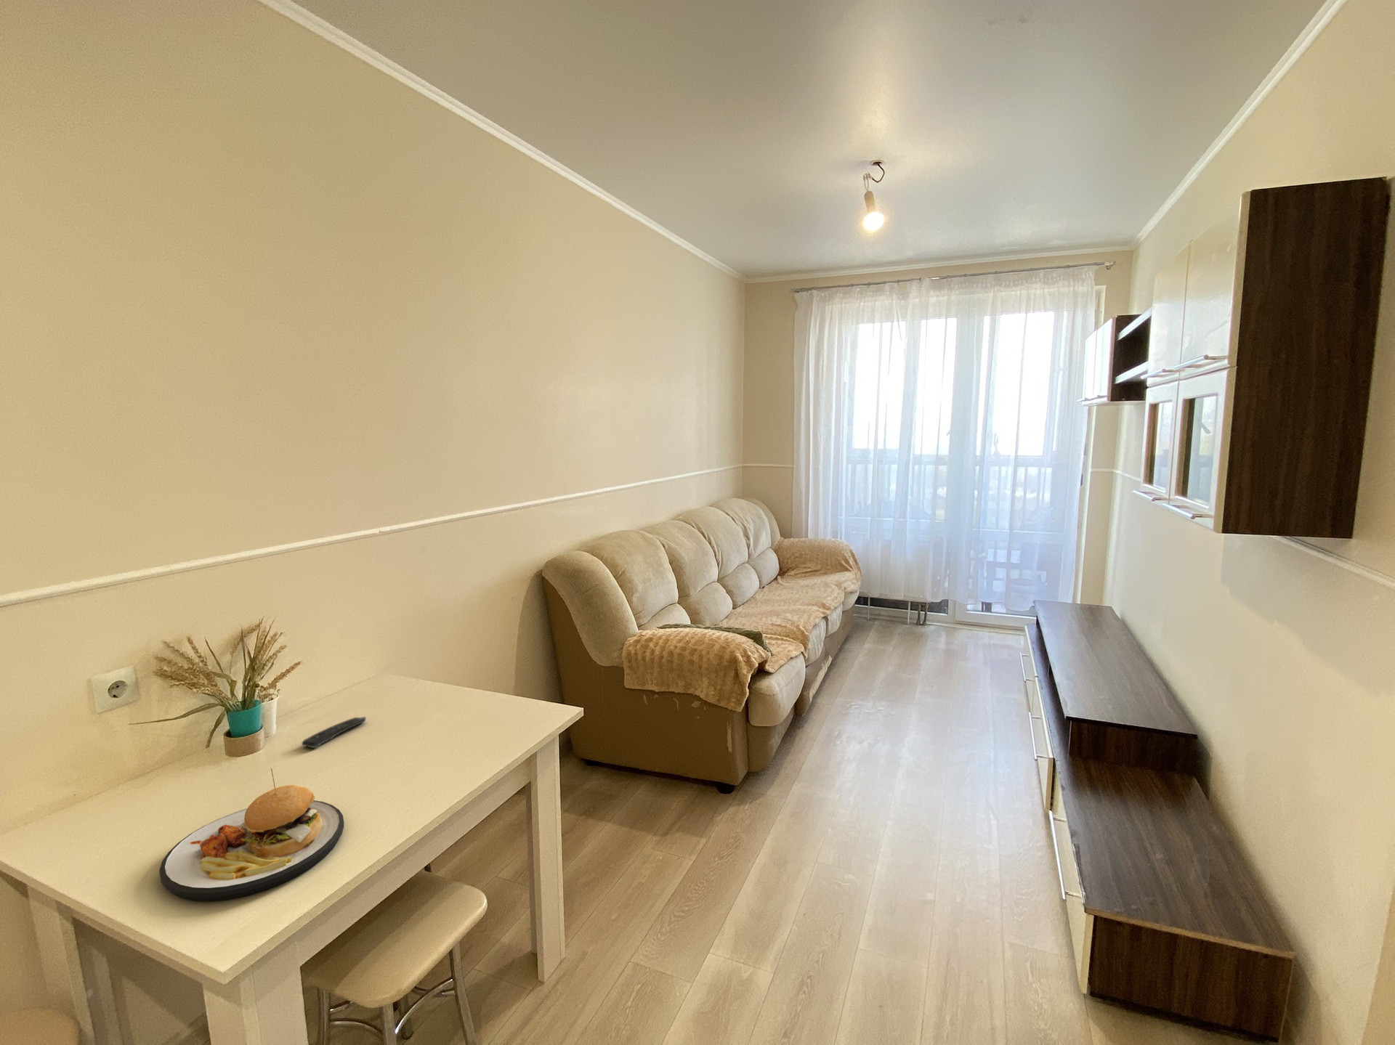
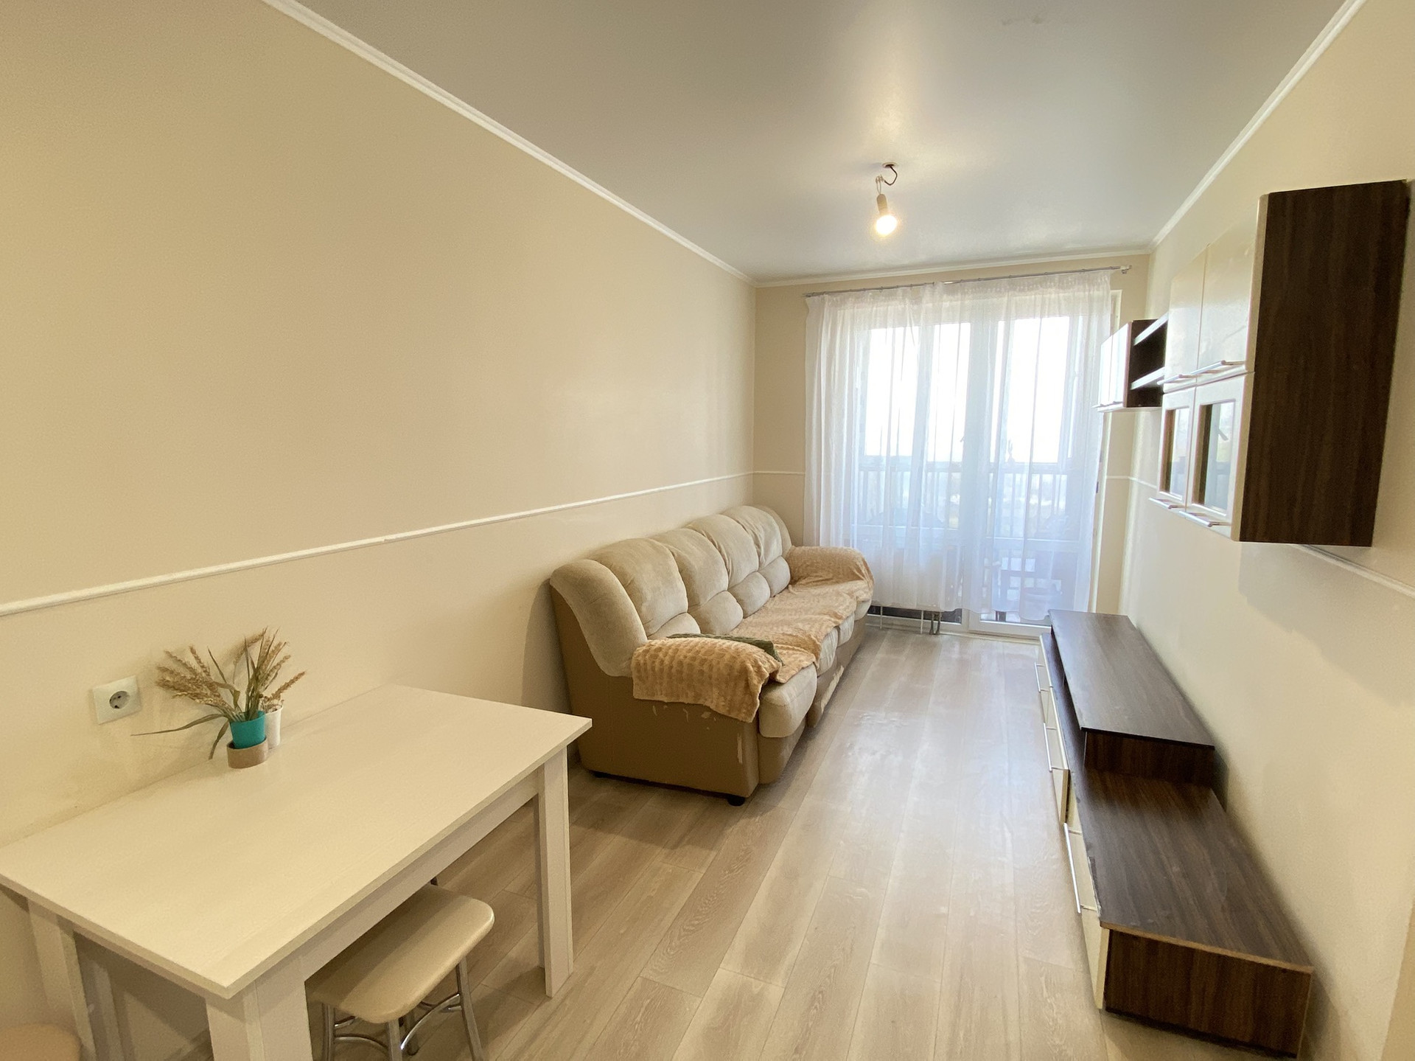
- plate [158,767,345,902]
- remote control [302,716,367,749]
